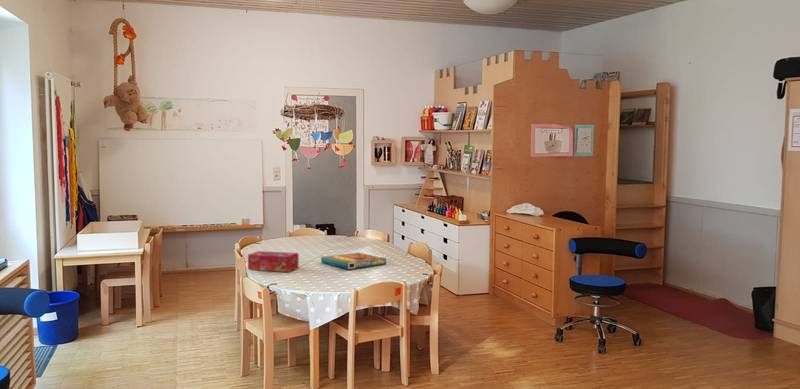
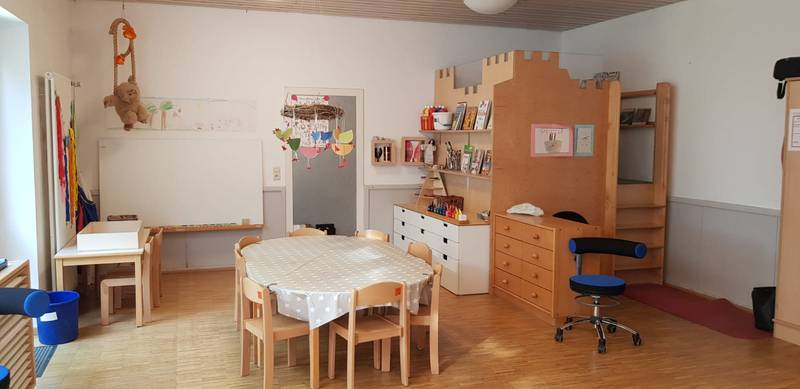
- pizza box [320,252,387,270]
- tissue box [247,250,299,273]
